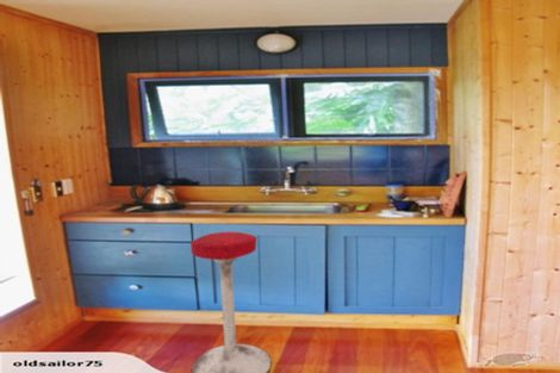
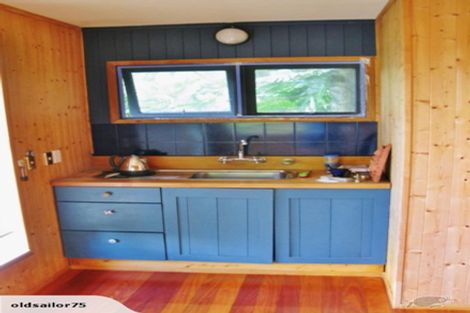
- stool [189,230,272,373]
